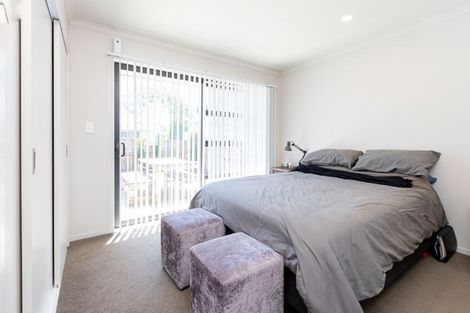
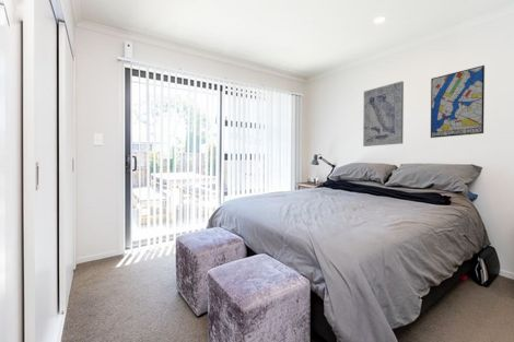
+ wall art [430,64,486,139]
+ wall art [362,80,405,148]
